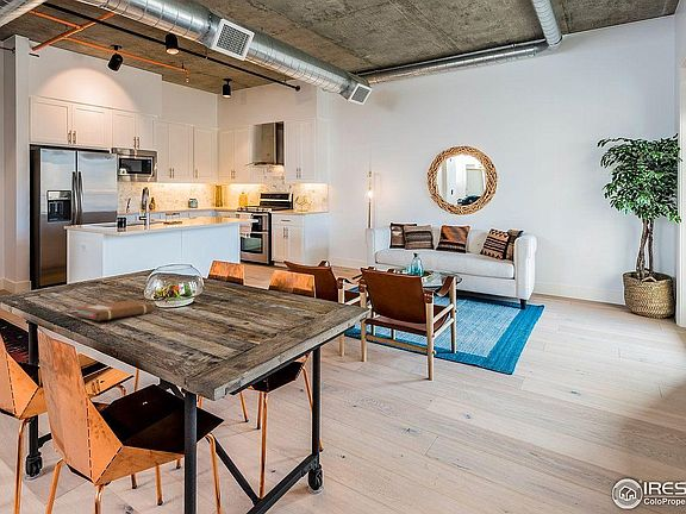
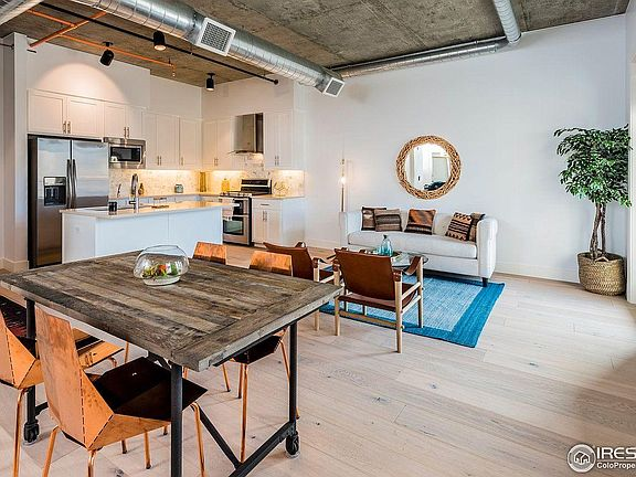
- notebook [74,300,155,321]
